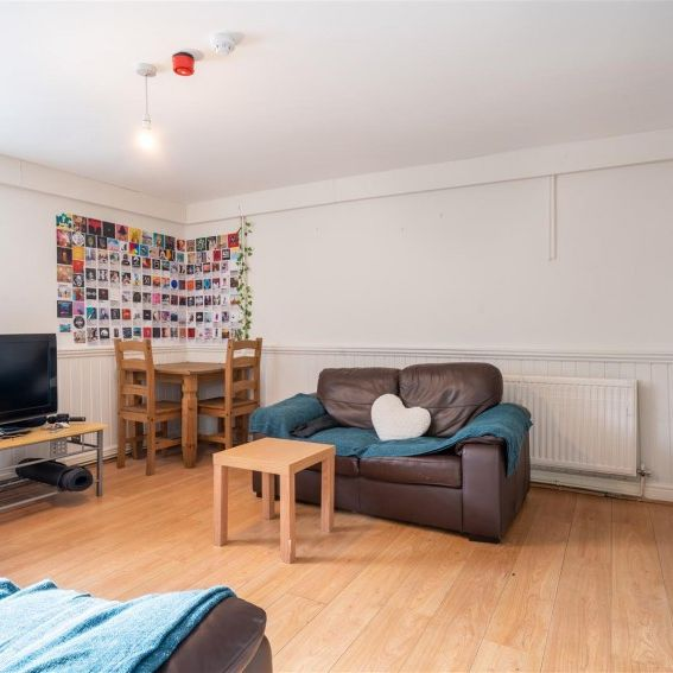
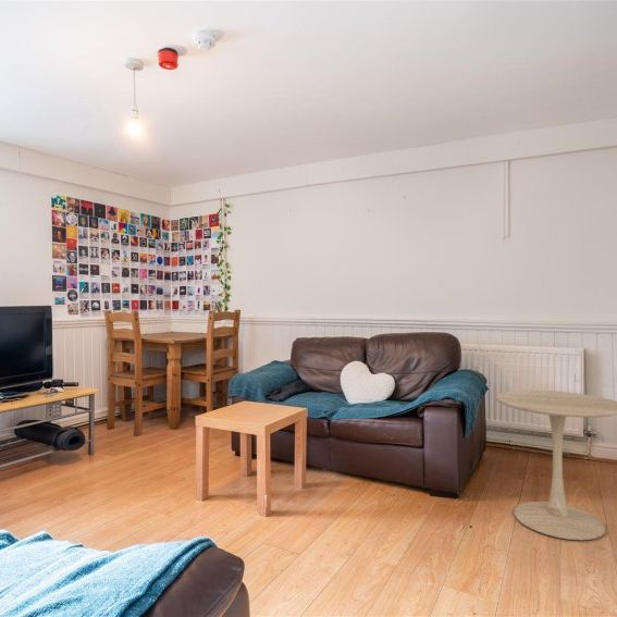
+ side table [495,390,617,541]
